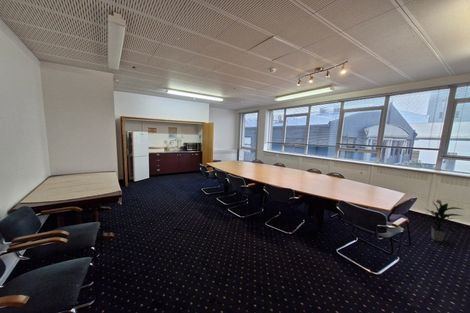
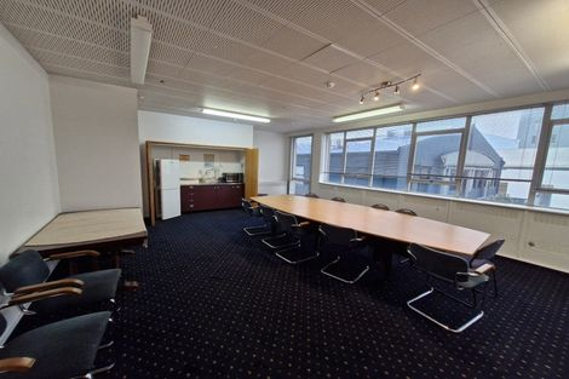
- indoor plant [421,200,467,243]
